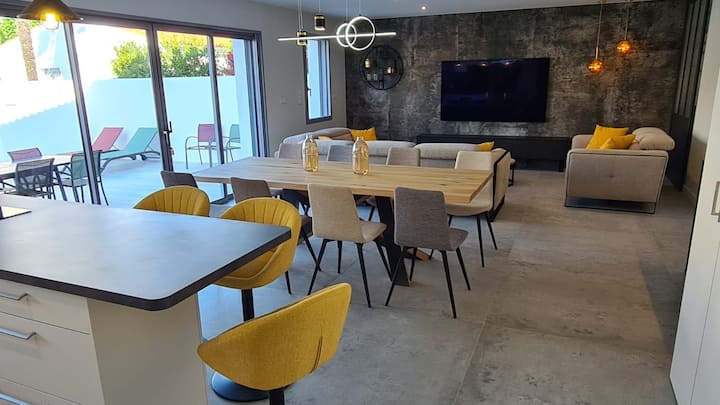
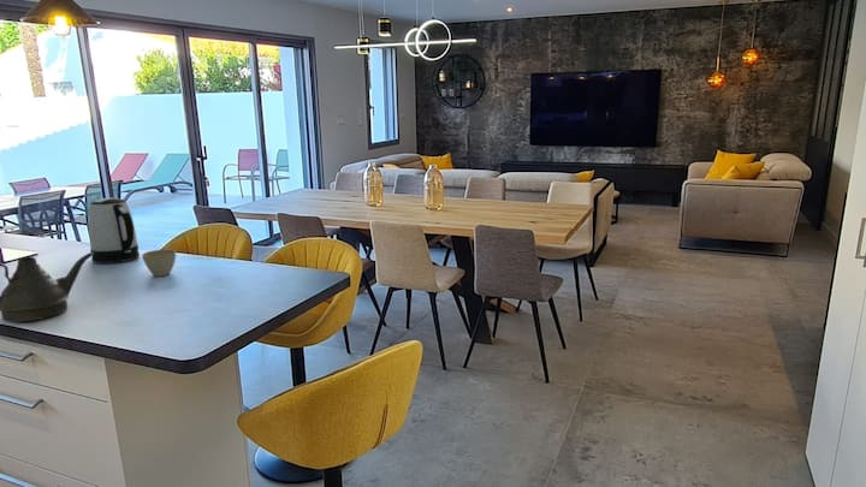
+ flower pot [141,248,177,277]
+ kettle [88,197,141,265]
+ teapot [0,251,94,323]
